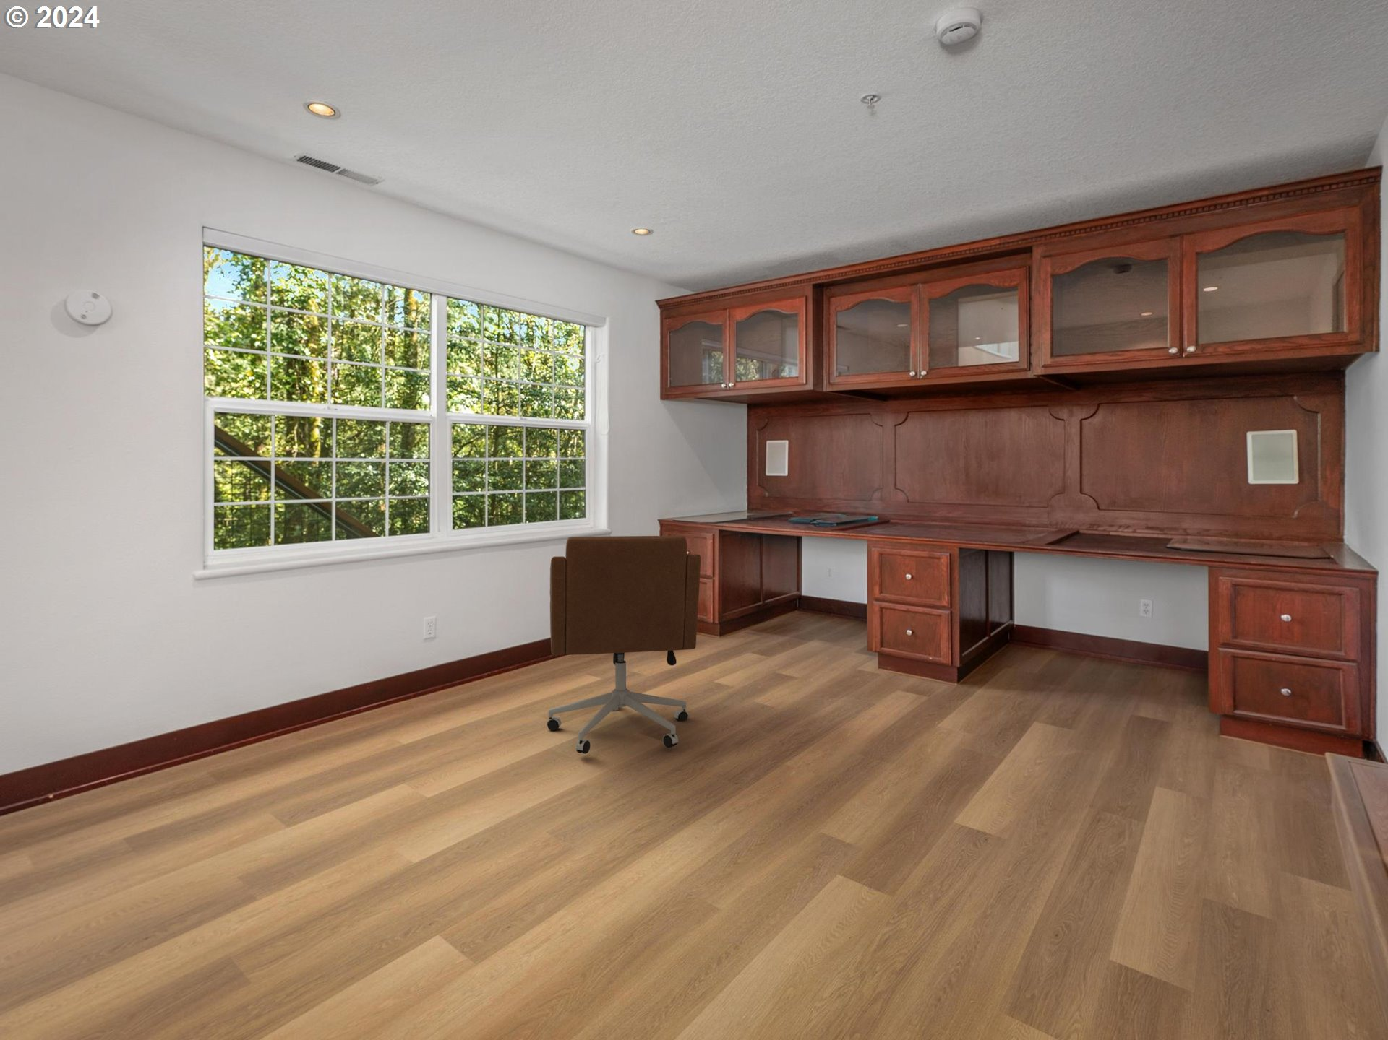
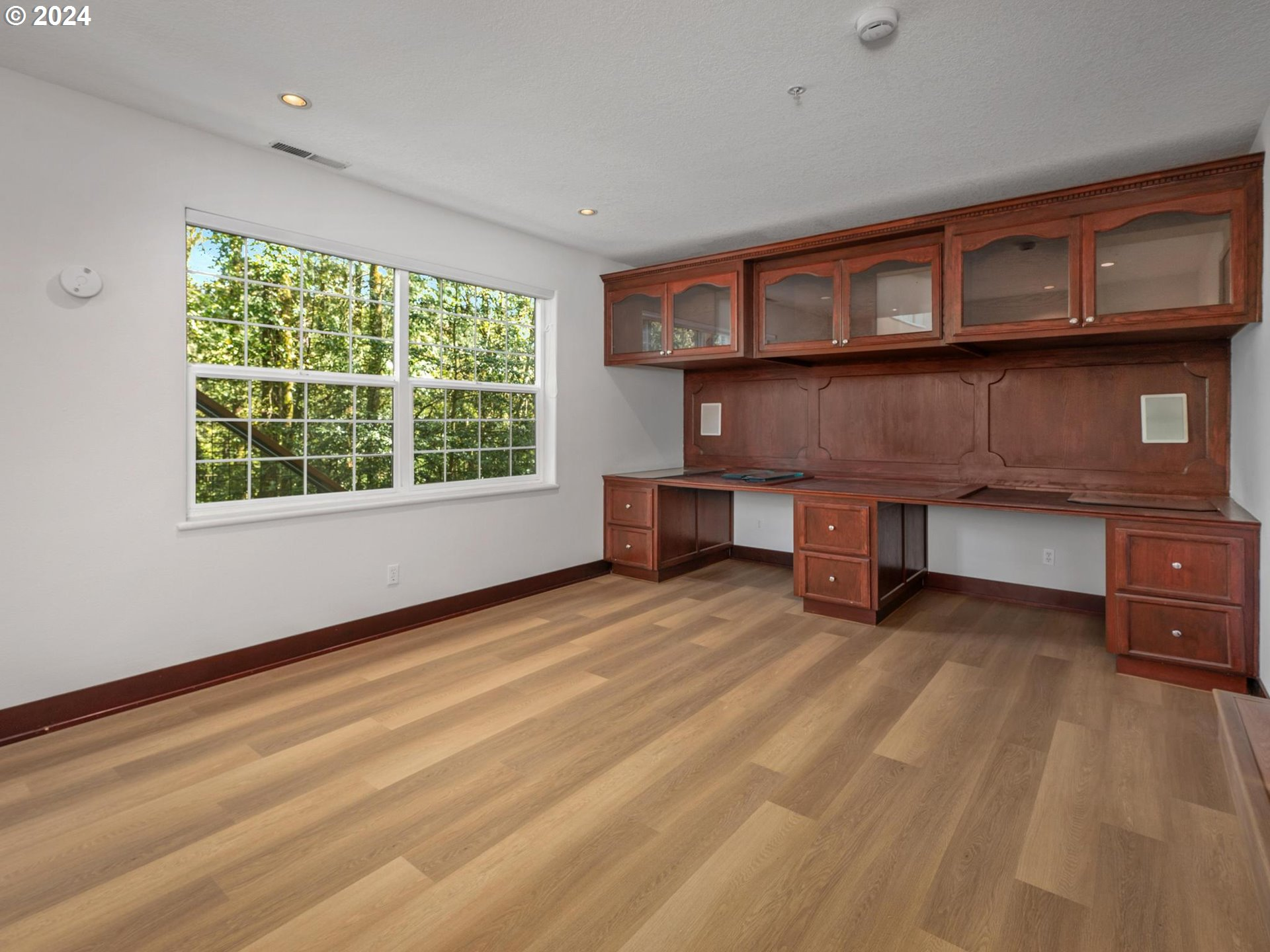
- office chair [545,535,702,755]
